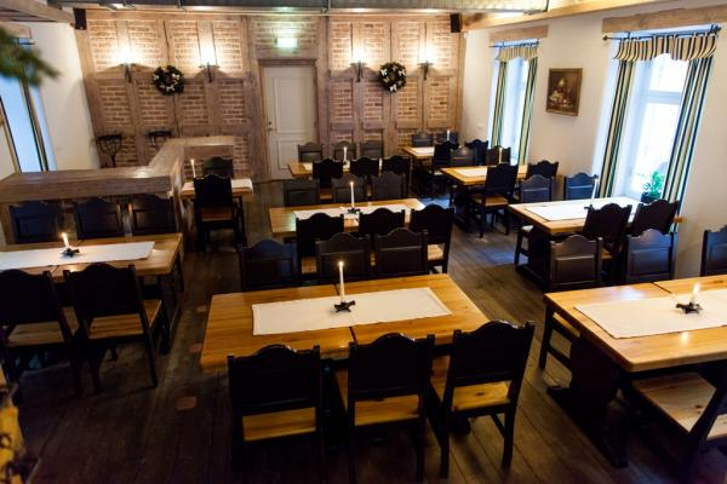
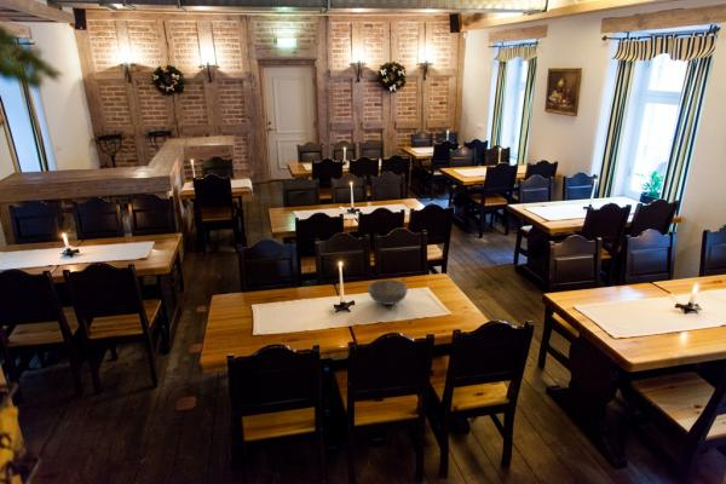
+ bowl [367,278,409,306]
